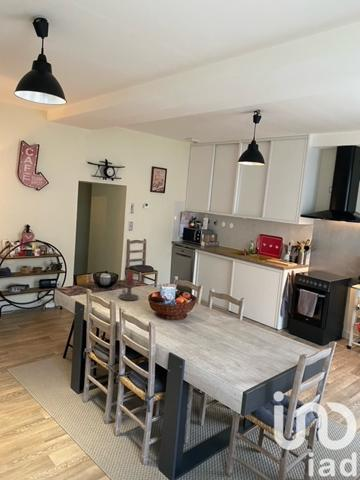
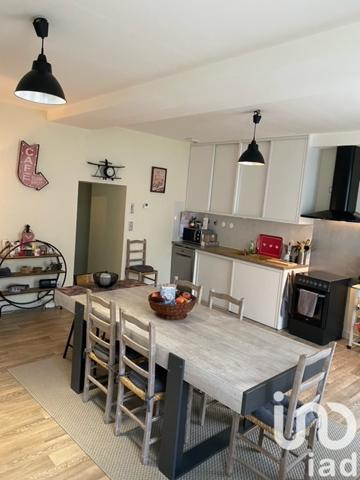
- candle holder [118,270,140,301]
